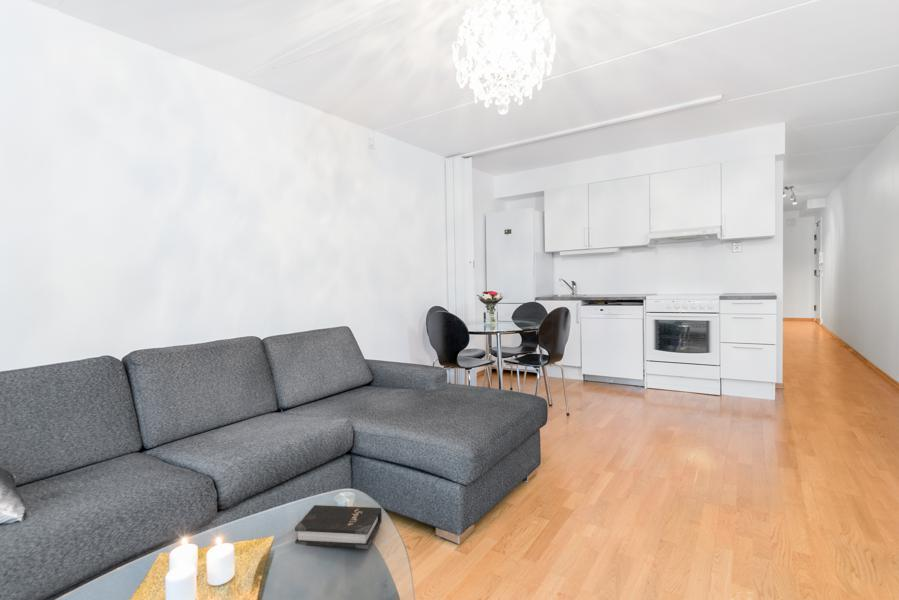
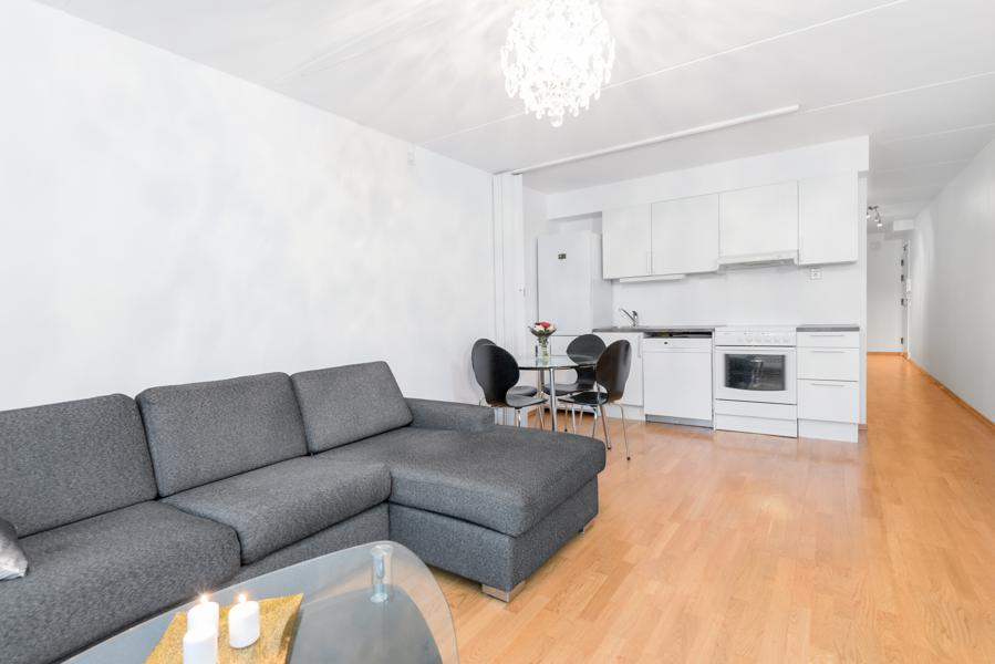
- hardback book [294,504,383,550]
